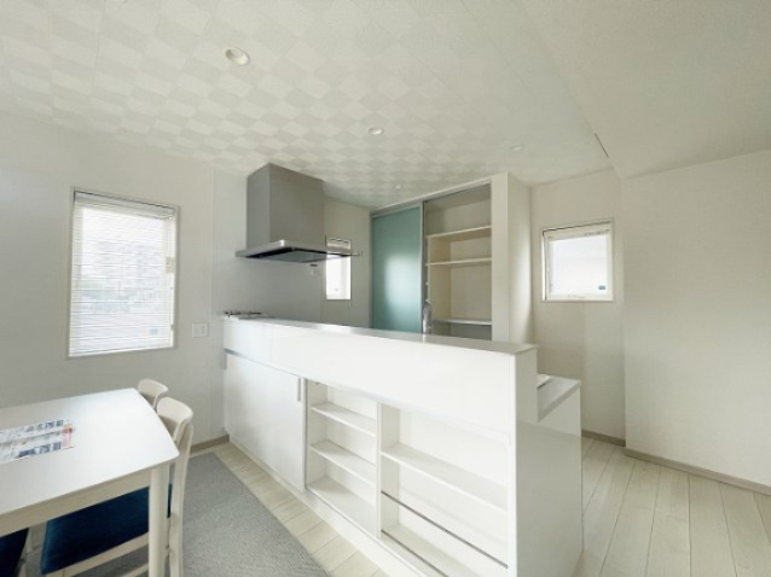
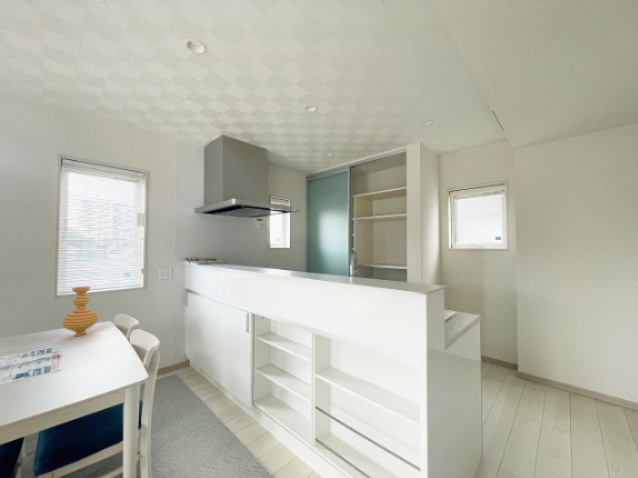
+ vase [62,286,99,337]
